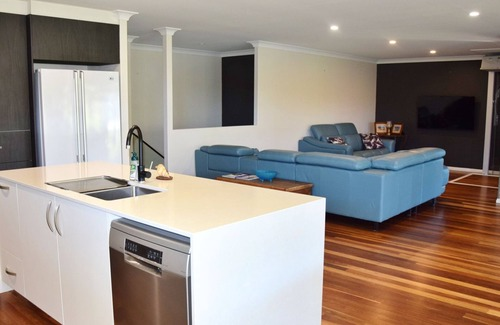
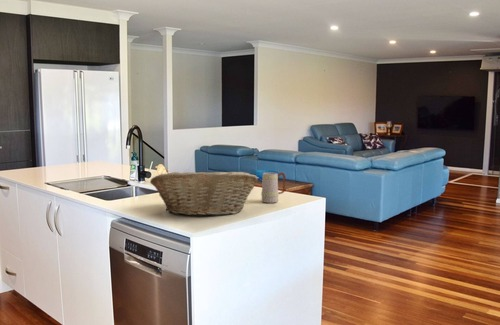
+ fruit basket [149,170,258,217]
+ mug [260,171,287,204]
